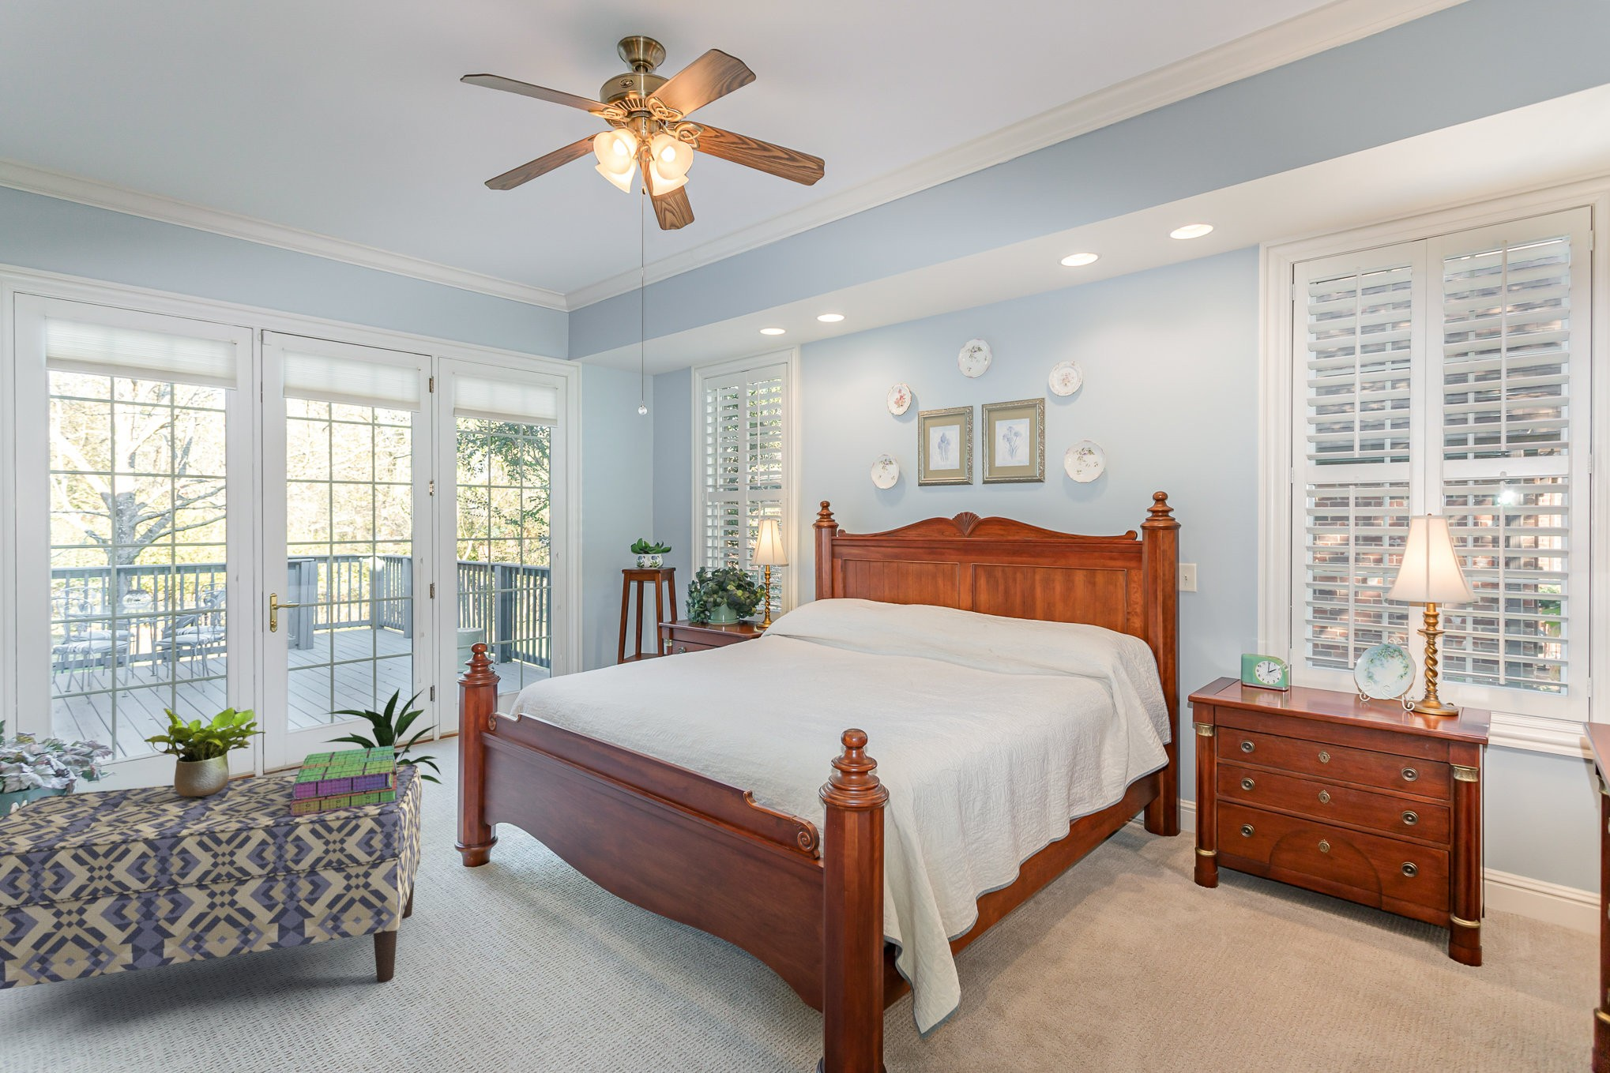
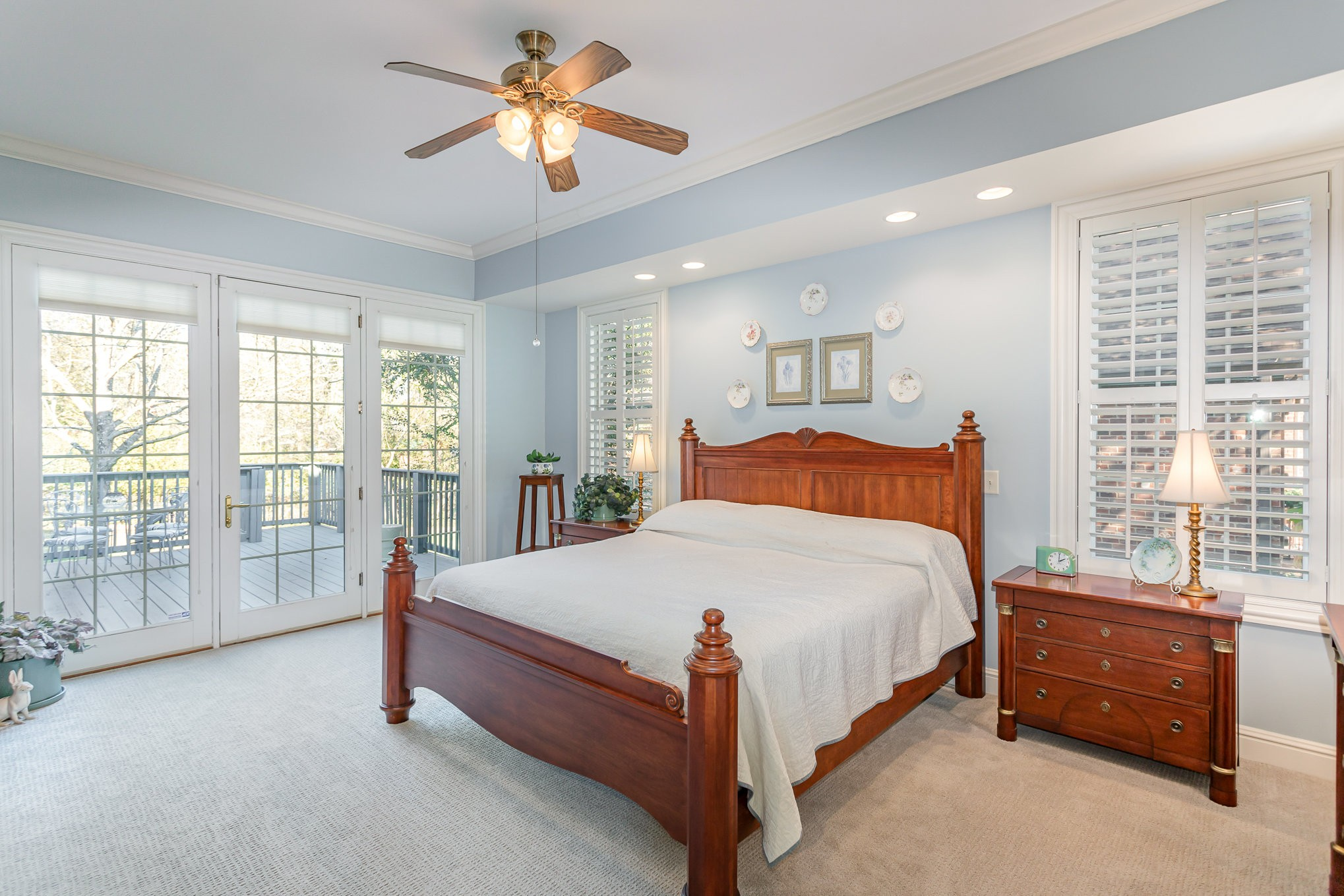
- potted plant [144,707,266,796]
- bench [0,764,423,990]
- indoor plant [320,687,444,786]
- stack of books [290,745,398,816]
